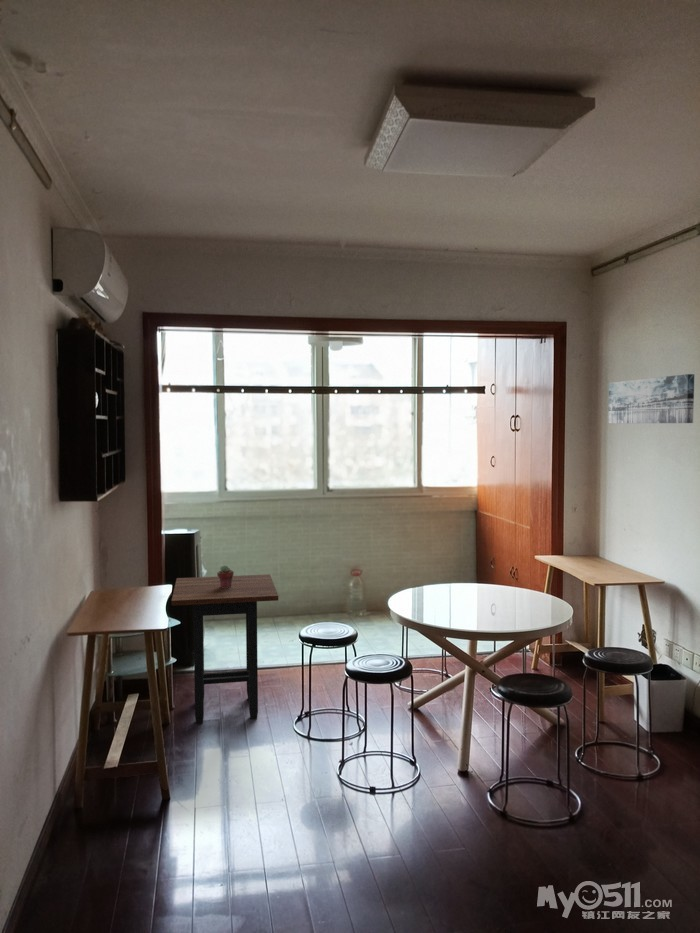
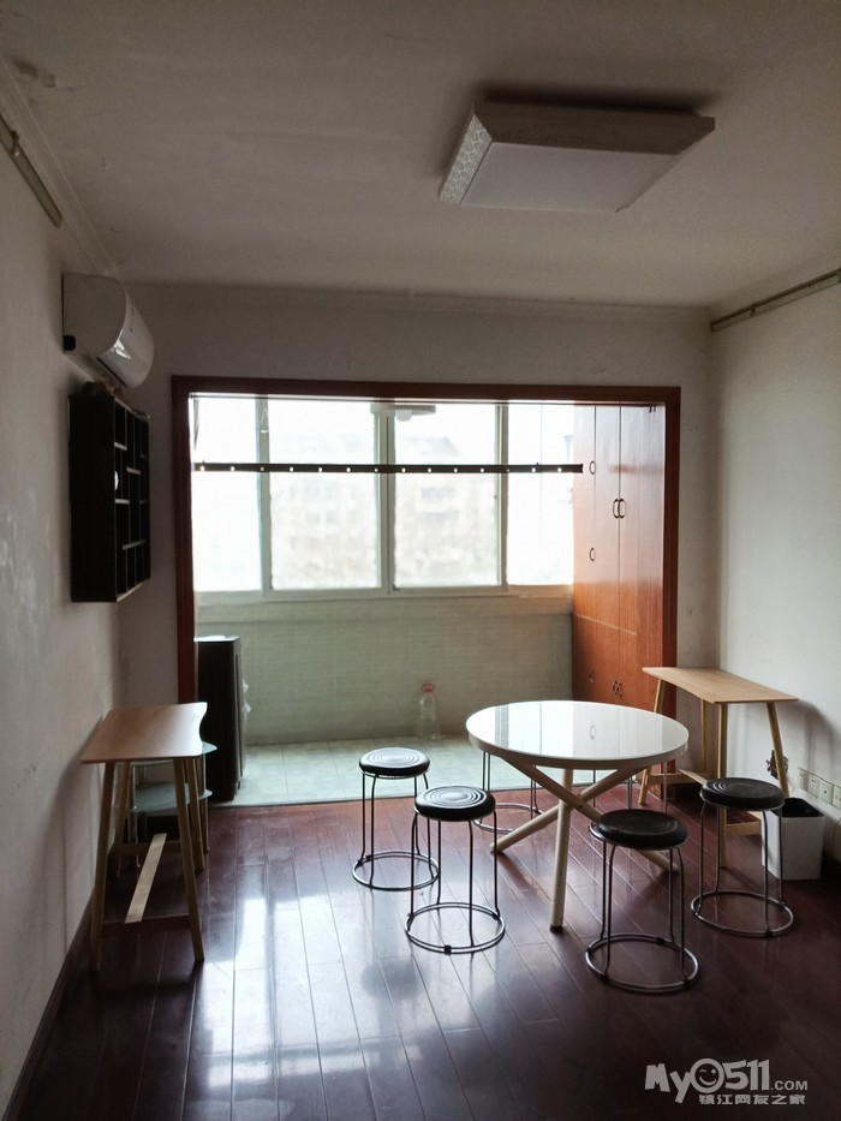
- side table [170,573,279,725]
- wall art [607,373,695,424]
- potted succulent [216,565,235,588]
